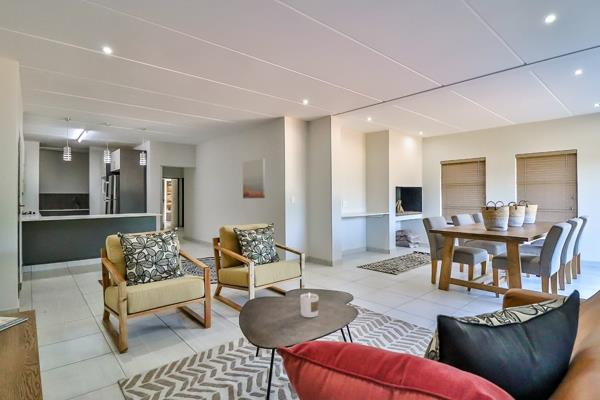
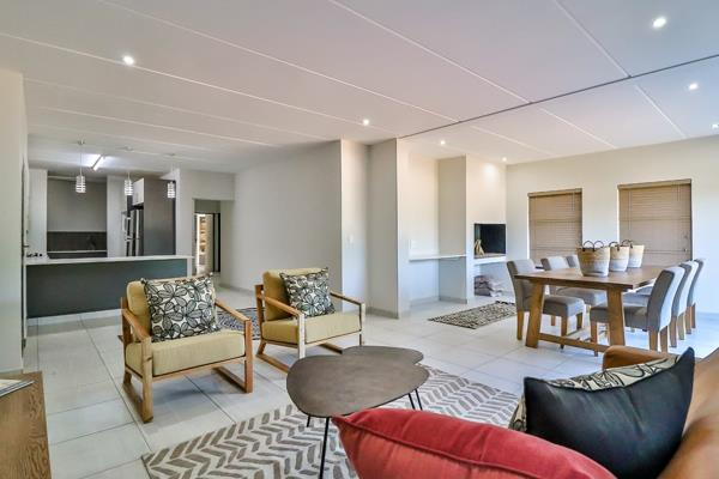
- wall art [242,157,266,199]
- candle [299,291,319,318]
